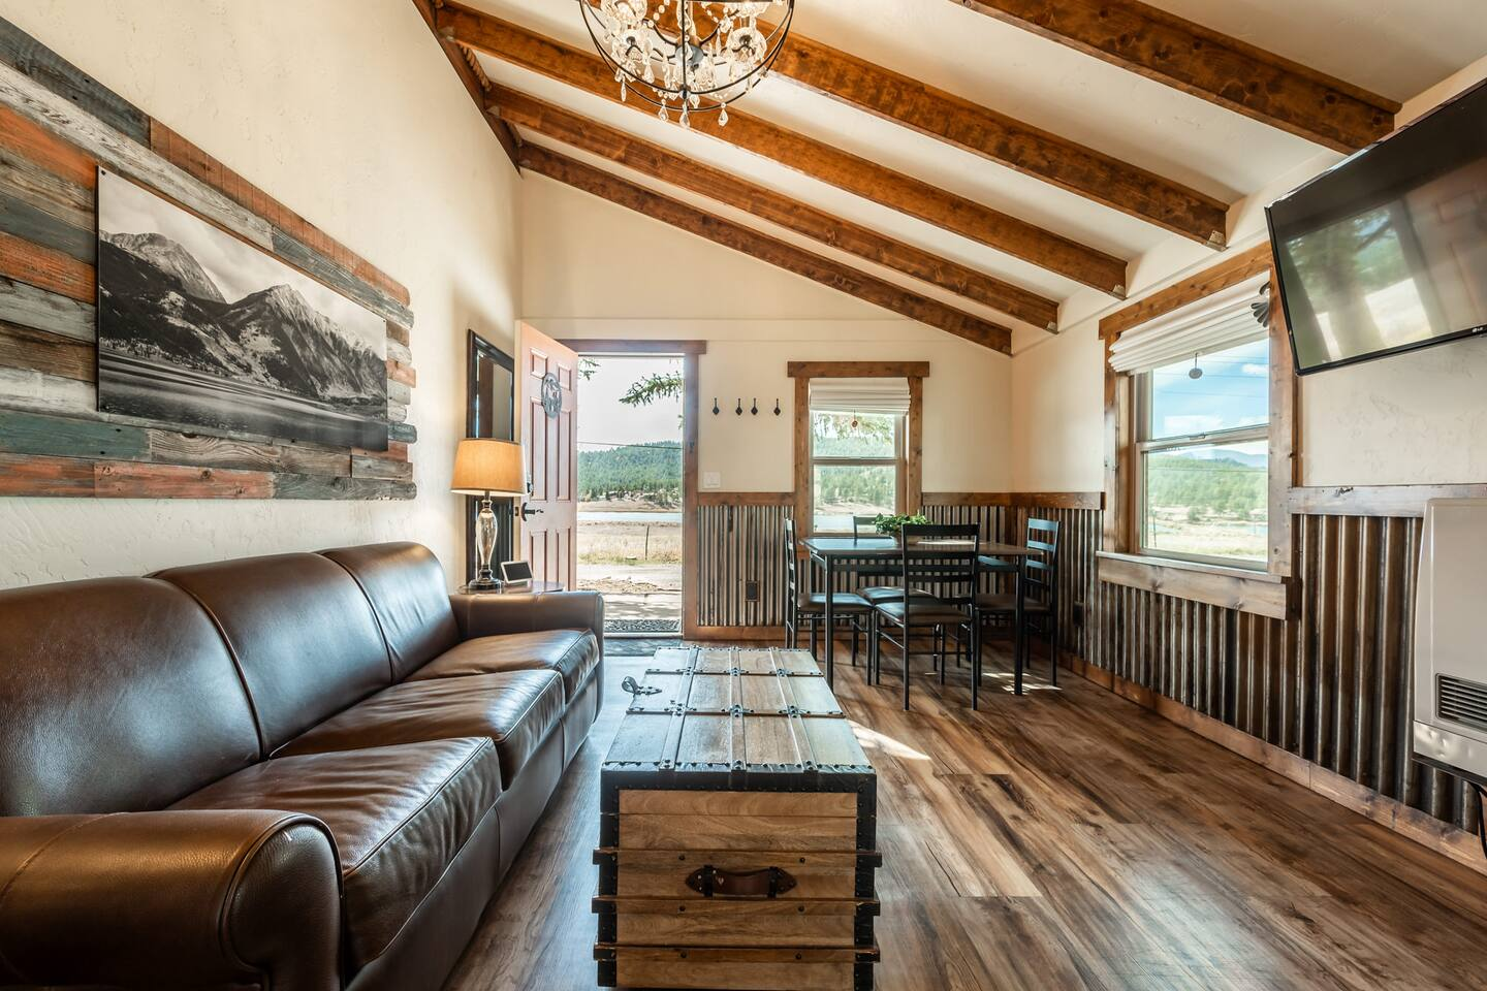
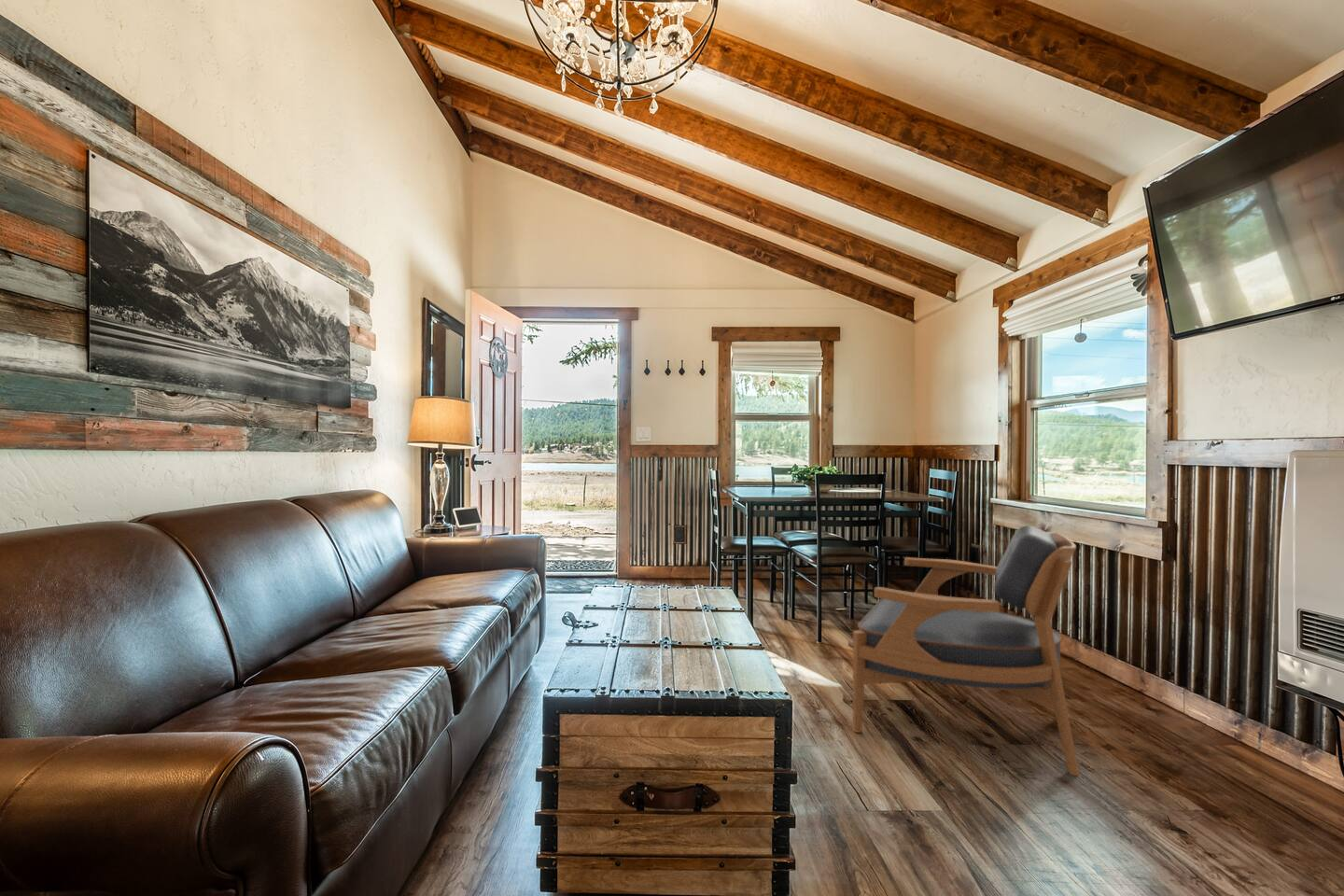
+ armchair [852,525,1080,777]
